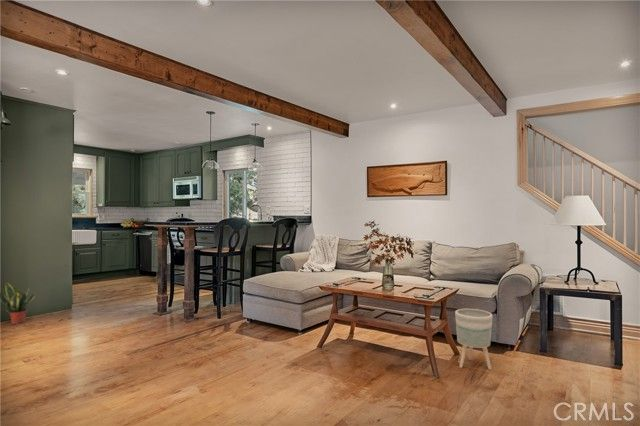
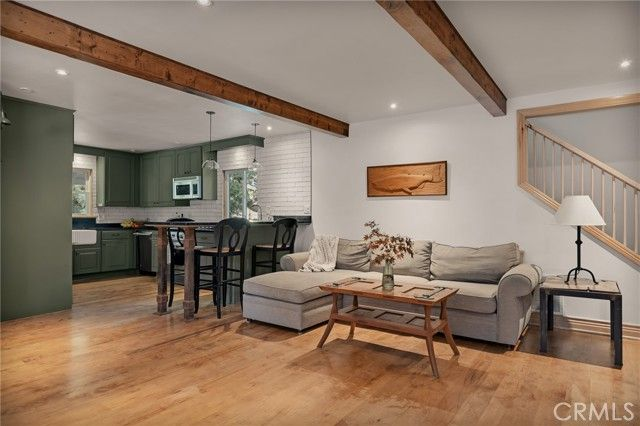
- planter [454,308,494,371]
- potted plant [0,281,36,325]
